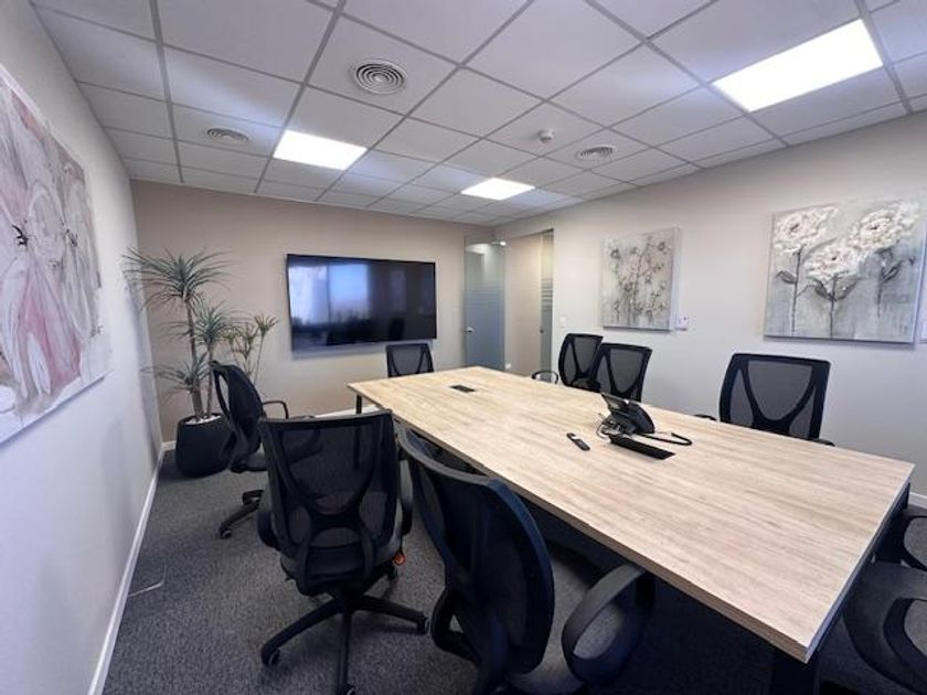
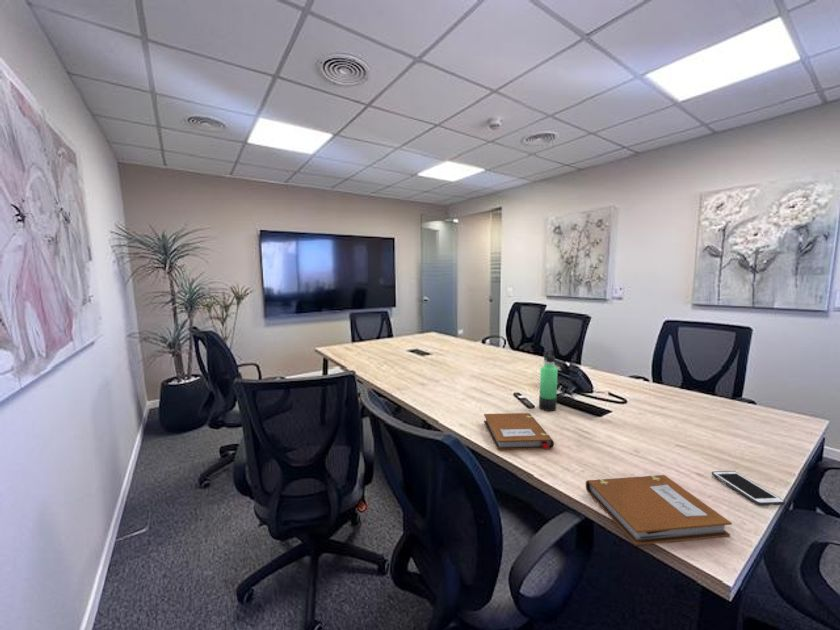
+ cell phone [711,470,786,507]
+ notebook [585,474,733,546]
+ notebook [483,412,555,451]
+ thermos bottle [538,348,559,412]
